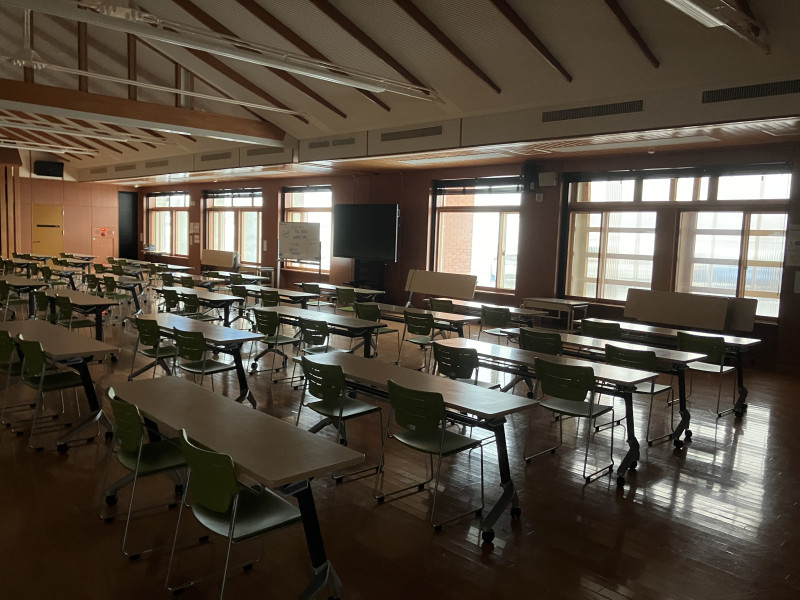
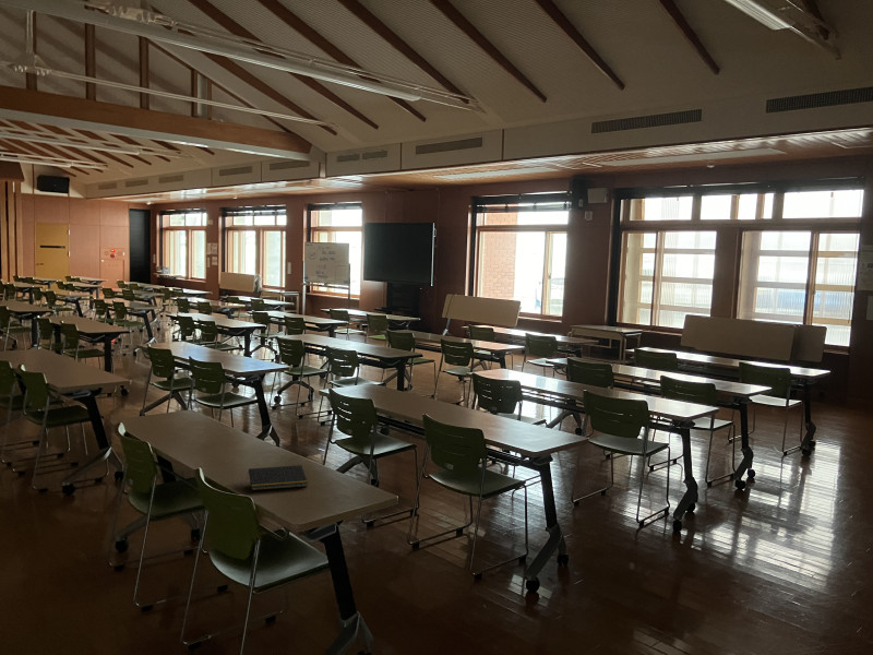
+ notepad [246,464,309,491]
